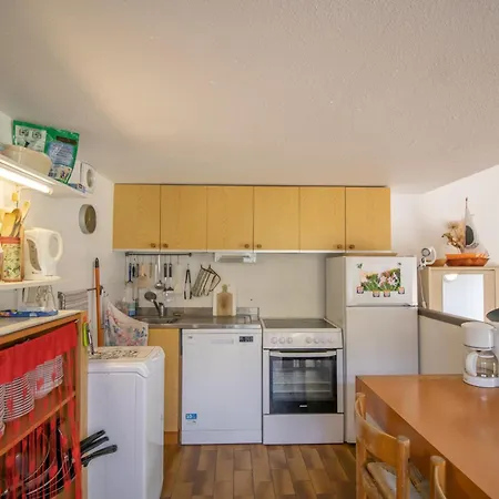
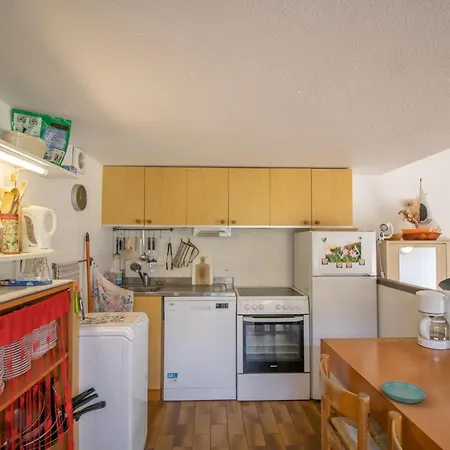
+ saucer [381,380,427,404]
